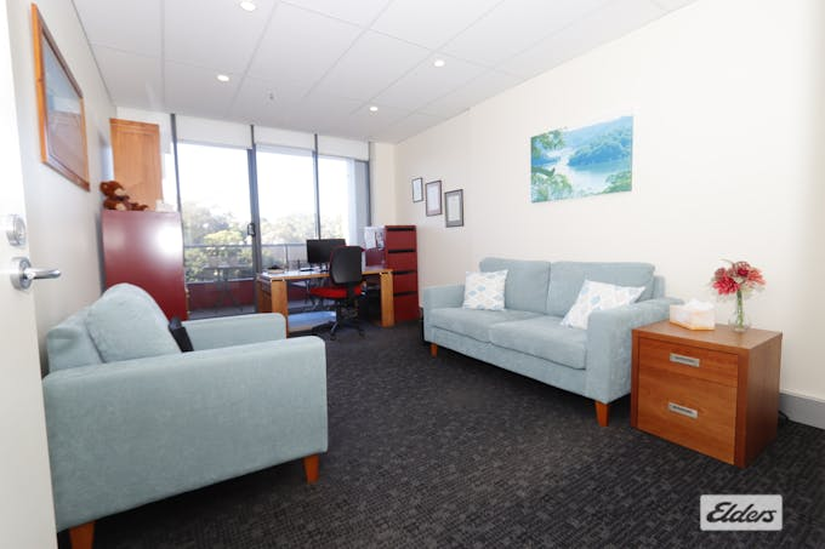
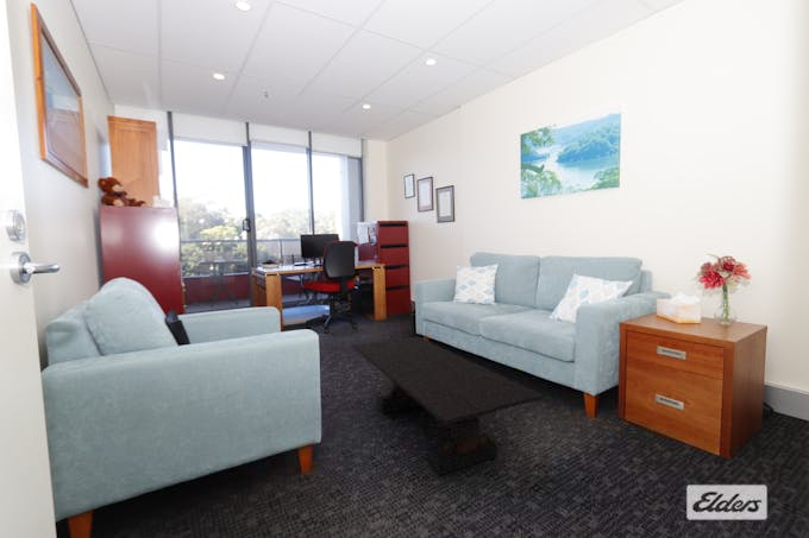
+ coffee table [352,335,545,477]
